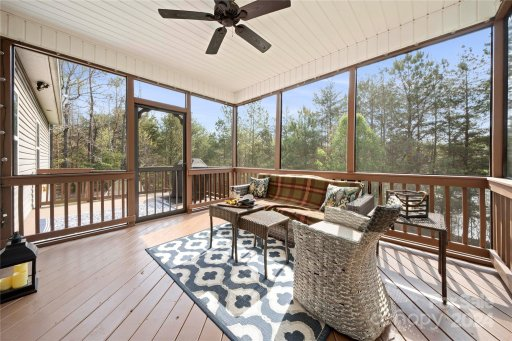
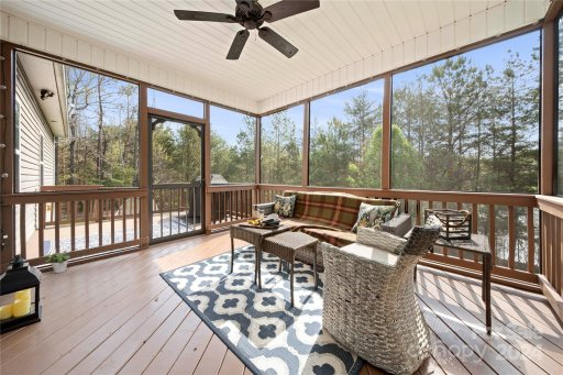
+ potted plant [42,250,70,274]
